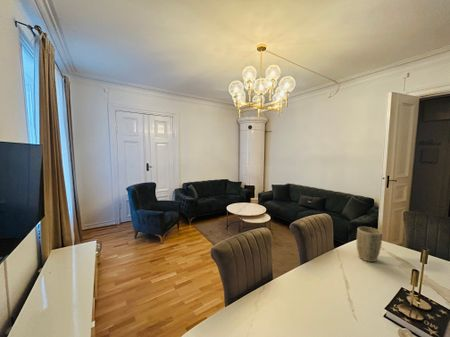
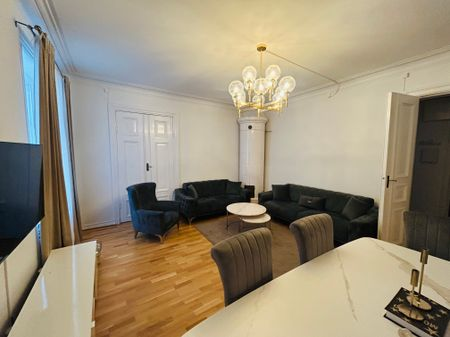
- plant pot [356,226,383,263]
